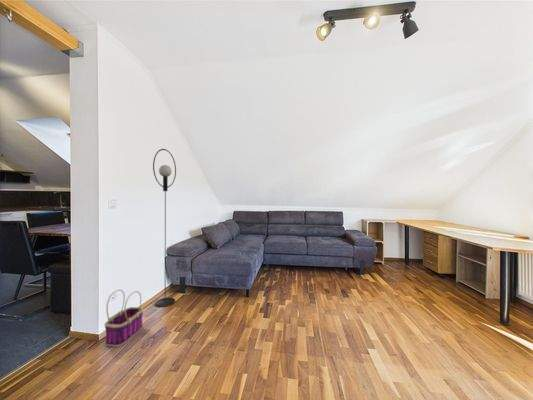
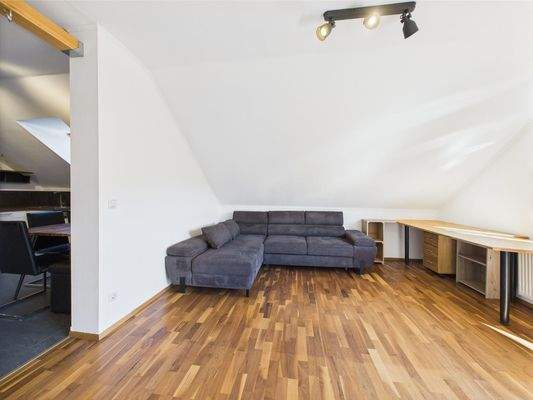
- floor lamp [152,148,177,308]
- basket [103,289,144,348]
